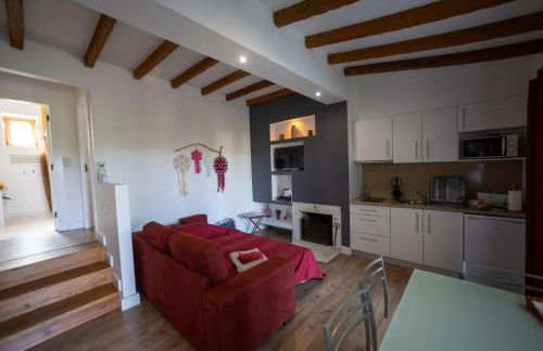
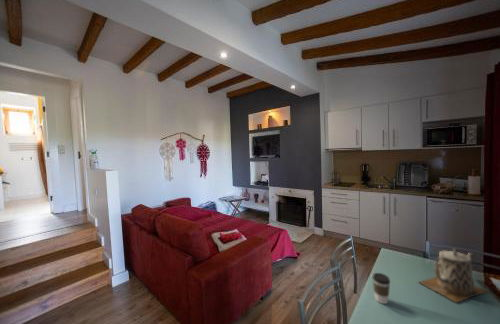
+ teapot [418,247,489,304]
+ coffee cup [372,272,391,305]
